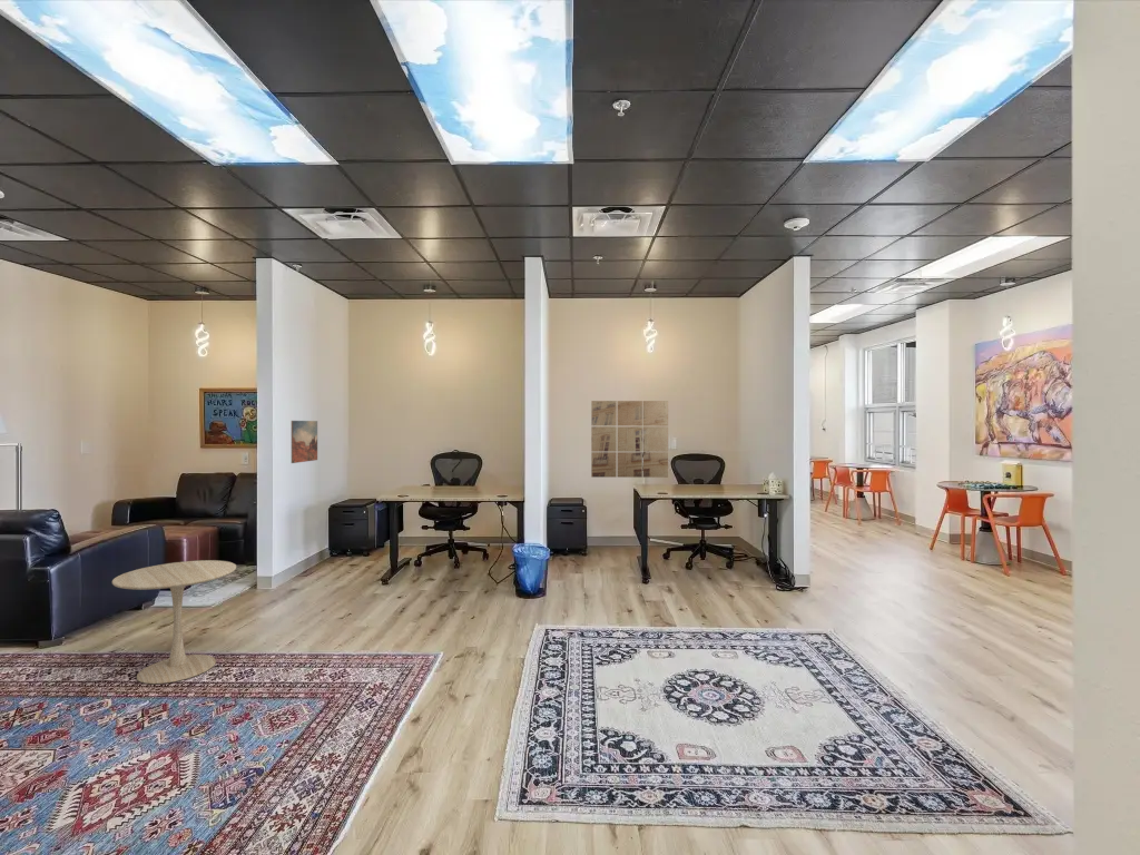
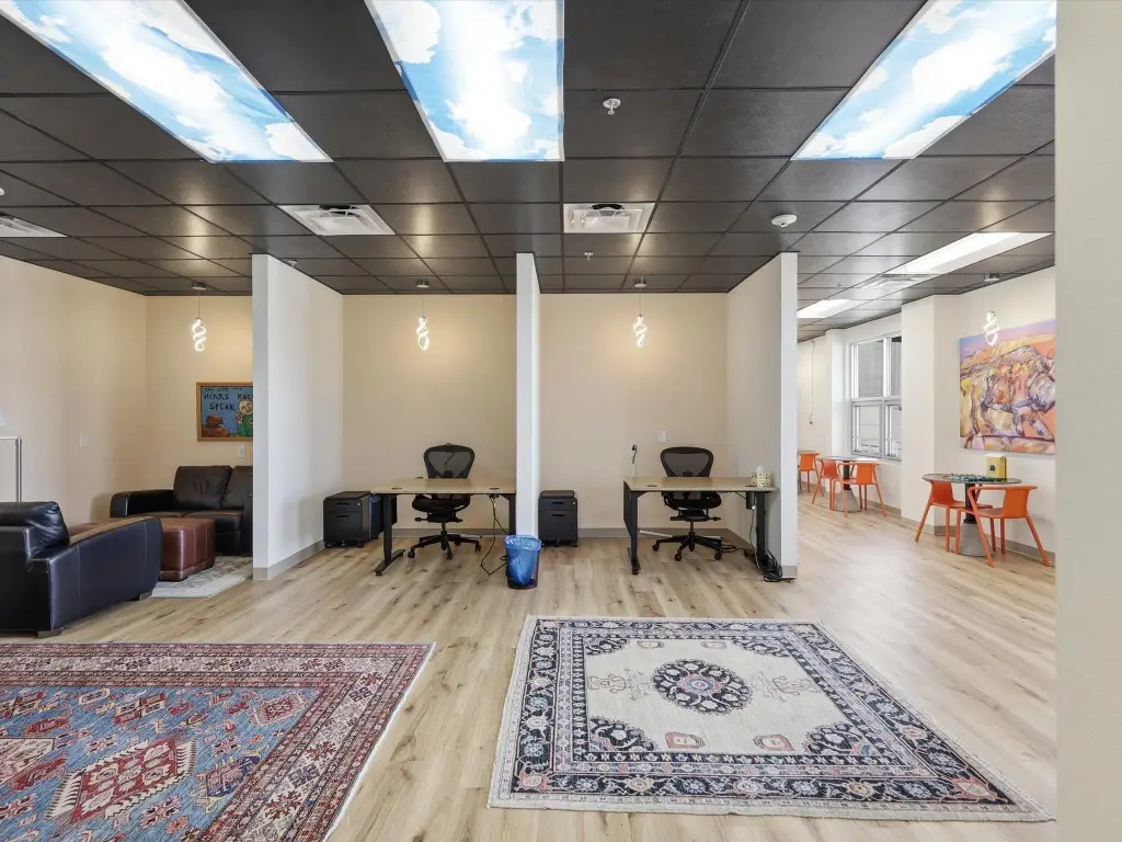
- side table [111,559,237,685]
- wall art [291,420,318,464]
- wall art [590,400,669,479]
